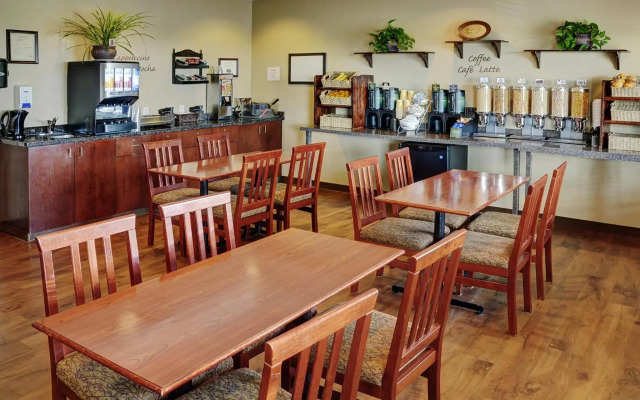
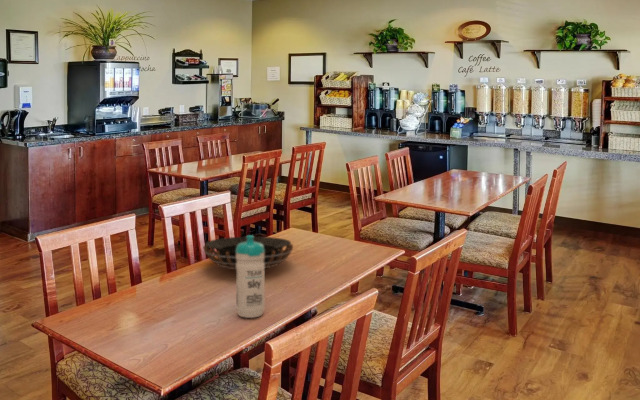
+ water bottle [235,234,266,319]
+ decorative bowl [202,236,294,271]
